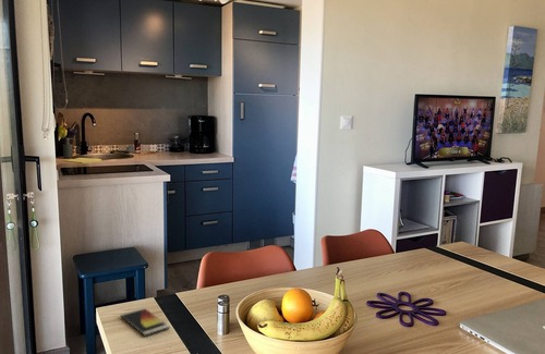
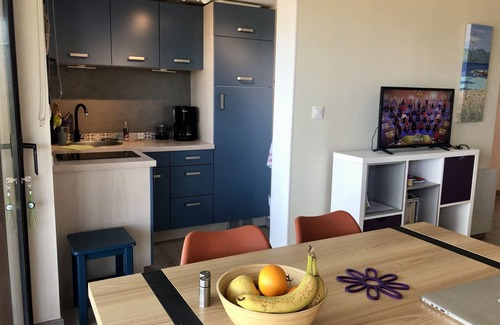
- smartphone [120,307,170,338]
